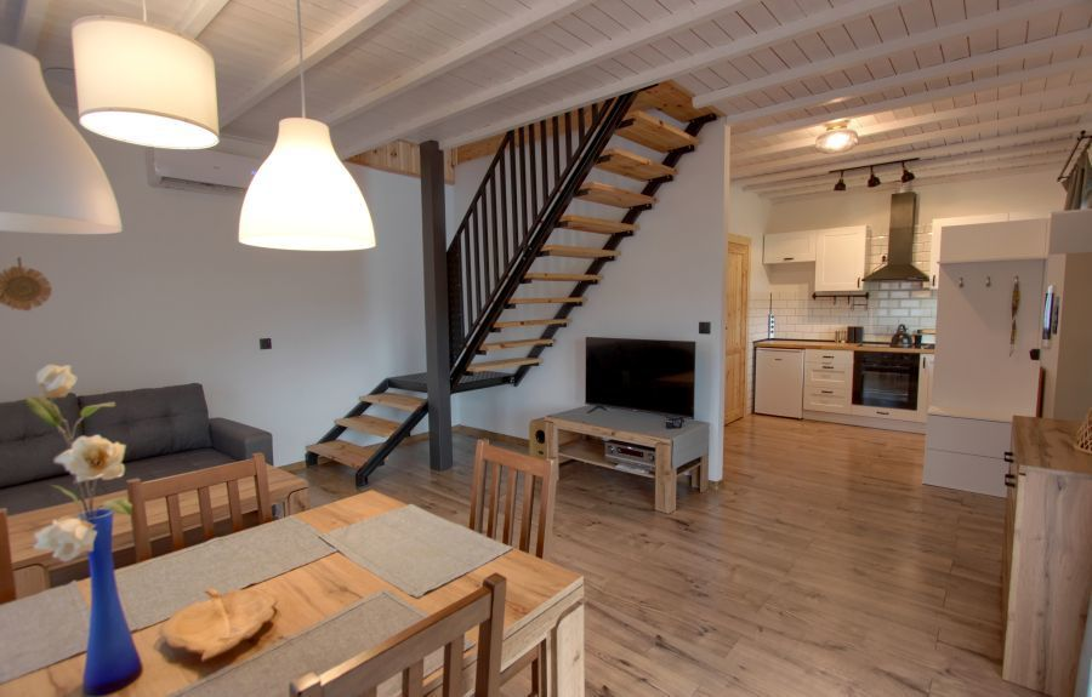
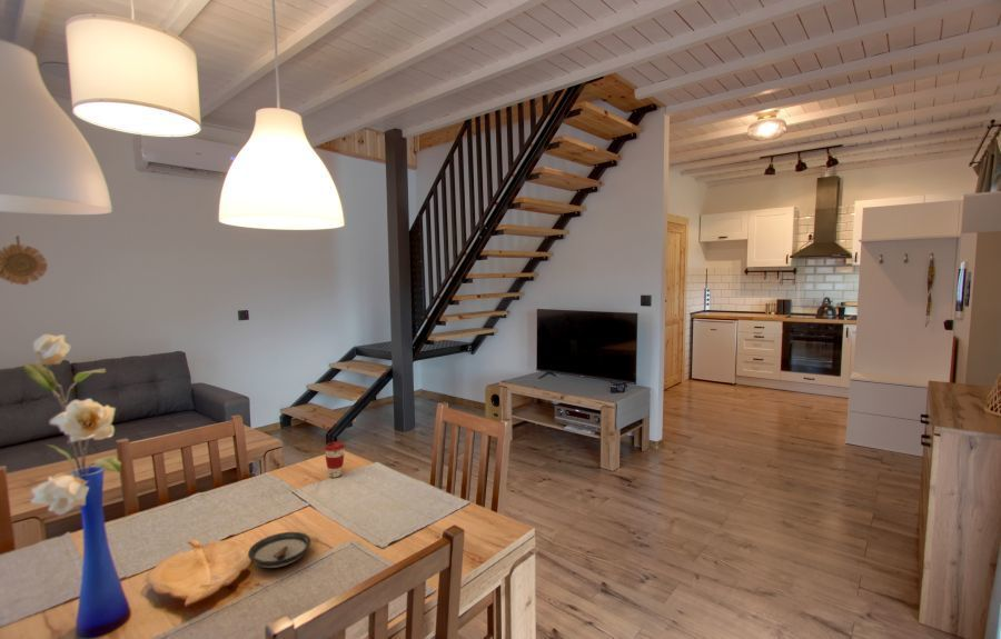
+ saucer [247,531,313,569]
+ coffee cup [324,441,346,479]
